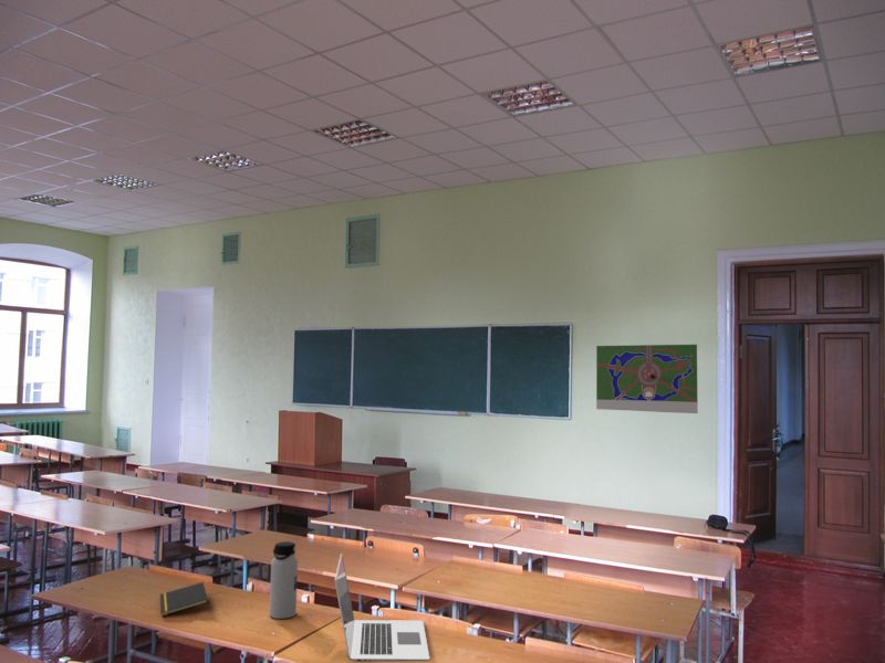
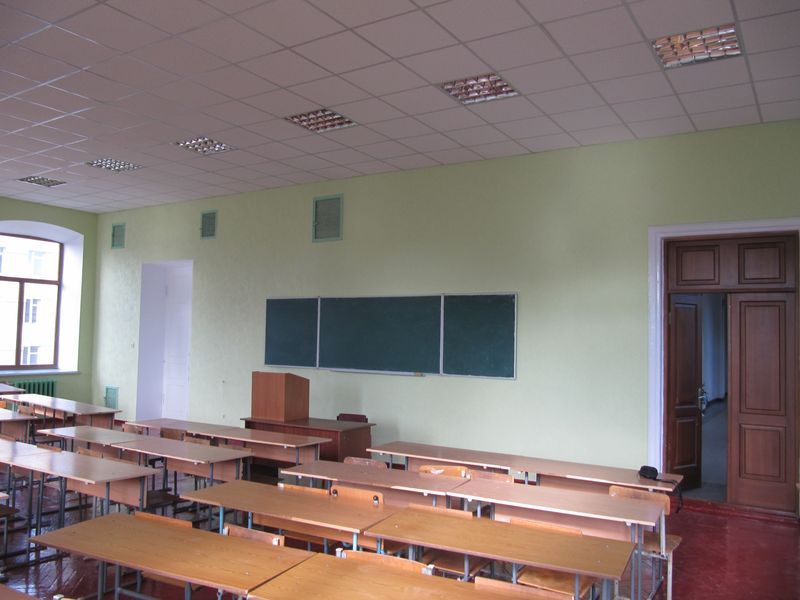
- water bottle [269,540,299,620]
- road map [595,344,699,414]
- laptop [334,552,430,663]
- notepad [159,581,209,618]
